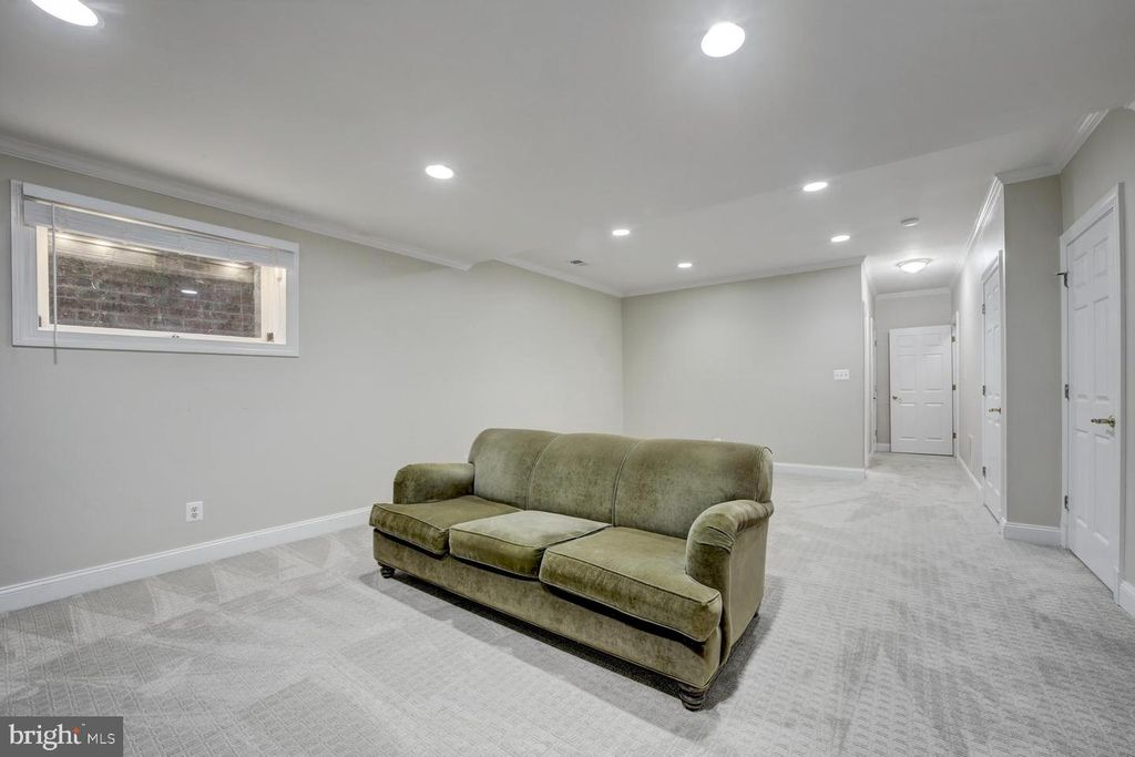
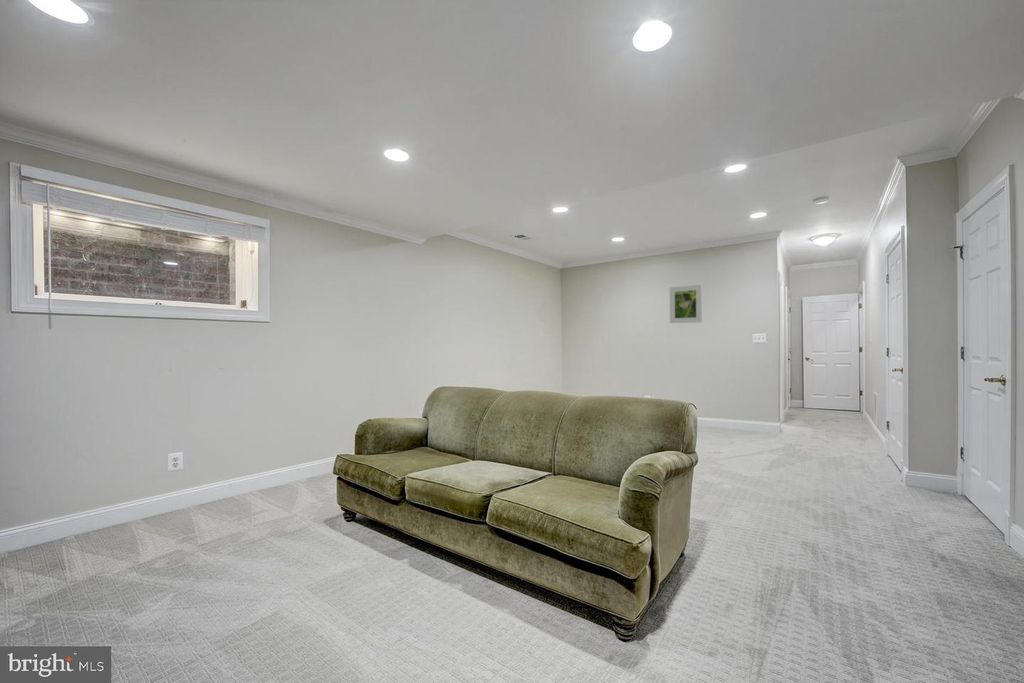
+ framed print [669,284,703,324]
